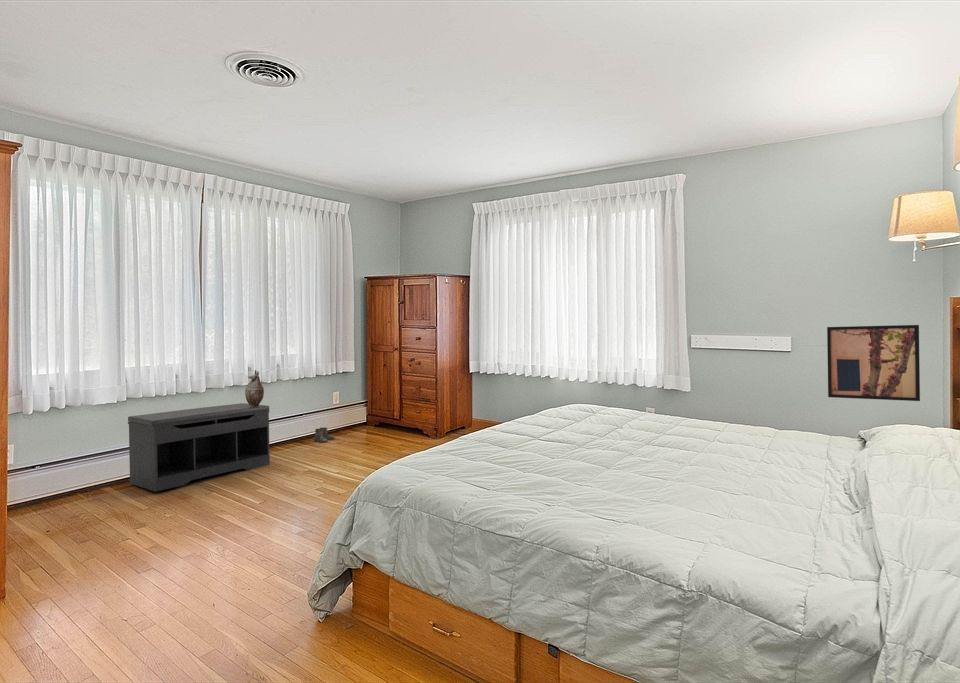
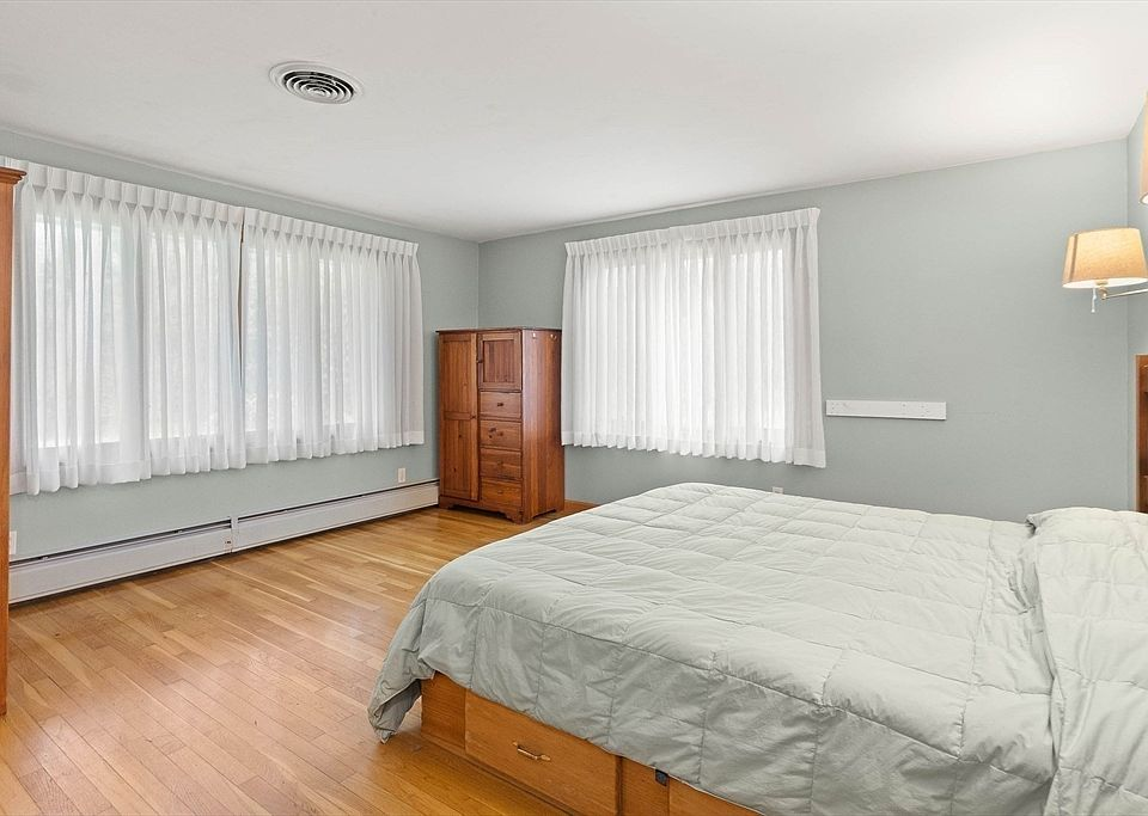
- decorative vase [244,369,265,407]
- wall art [826,324,921,402]
- bench [127,402,271,493]
- boots [313,427,336,444]
